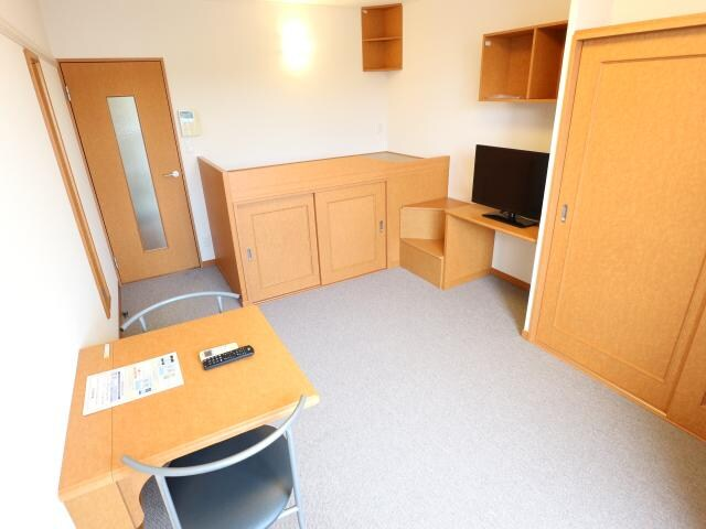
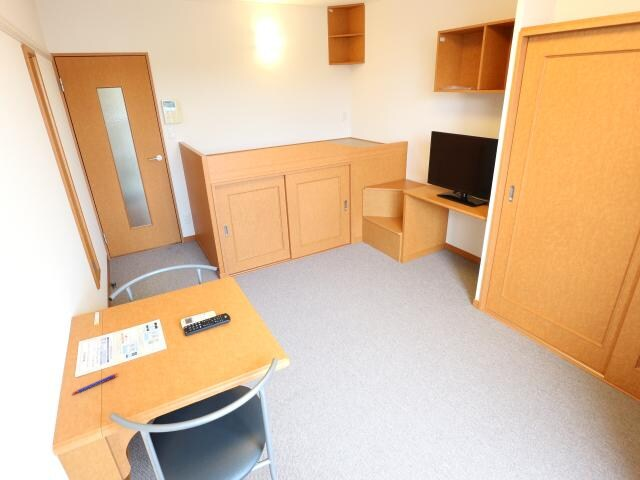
+ pen [71,372,119,395]
